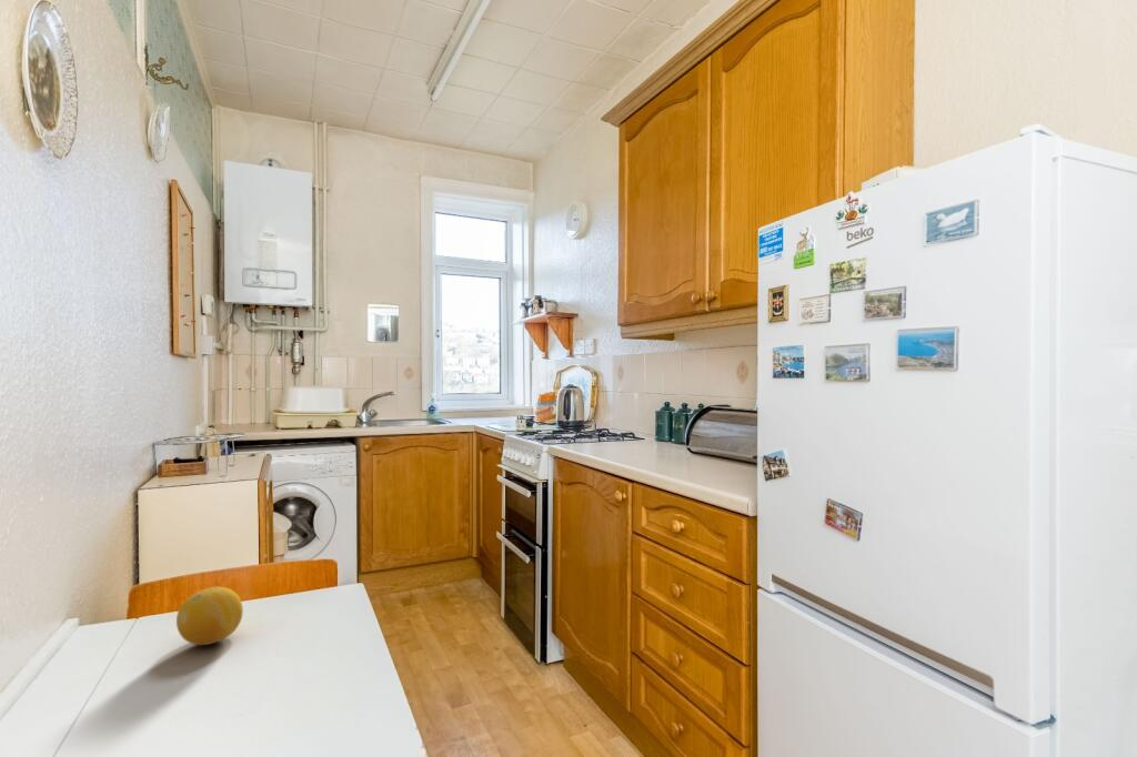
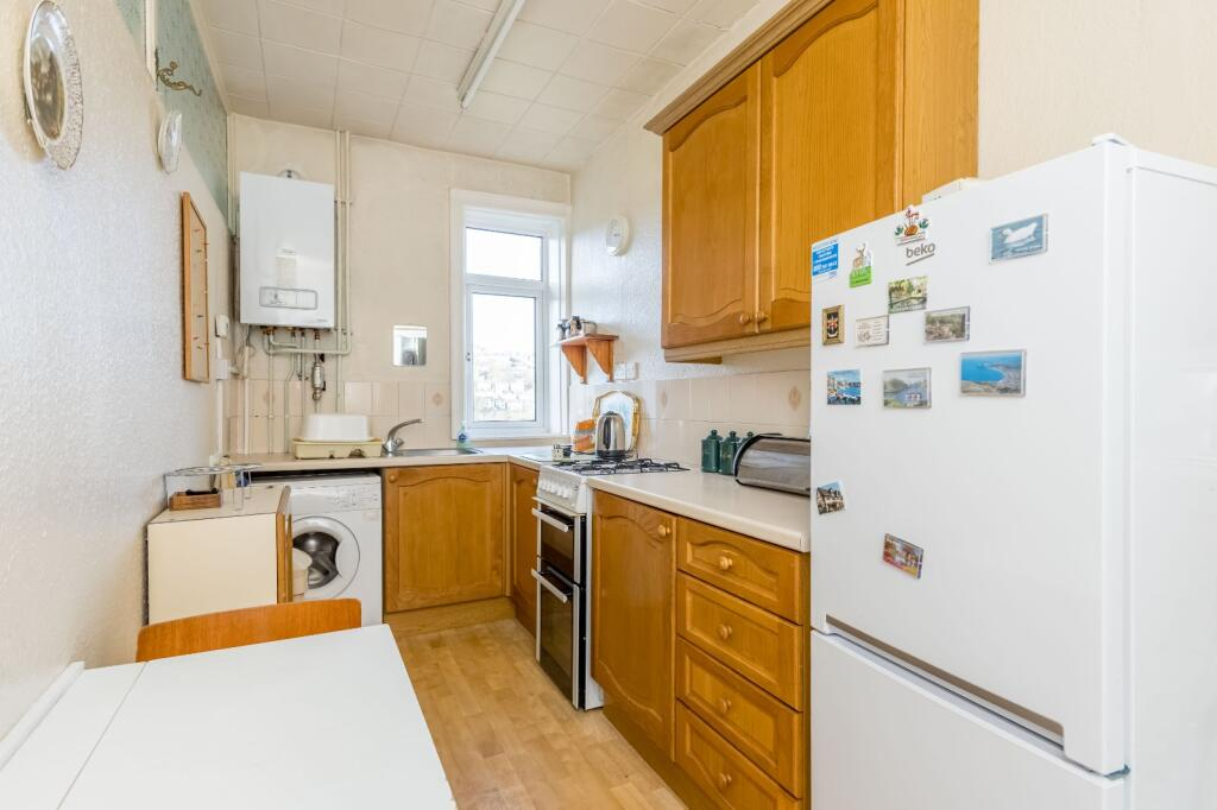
- fruit [175,586,244,646]
